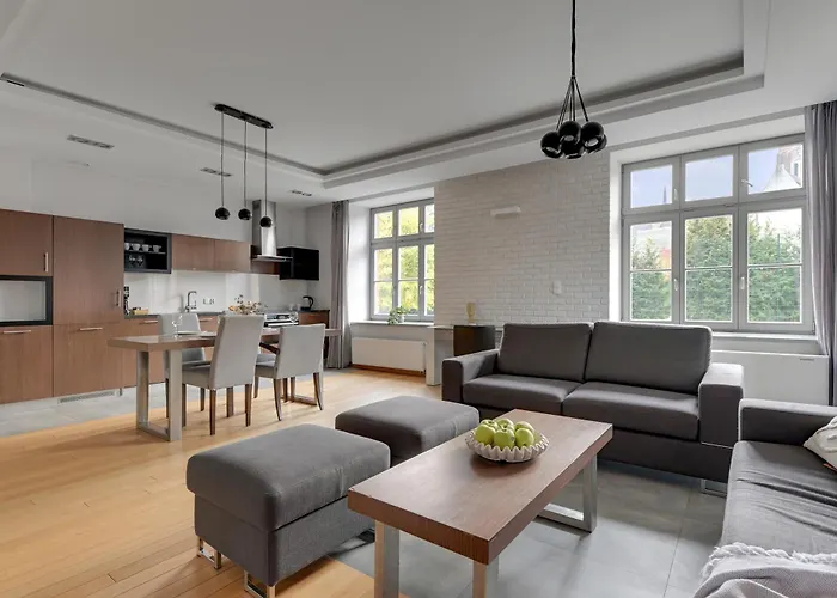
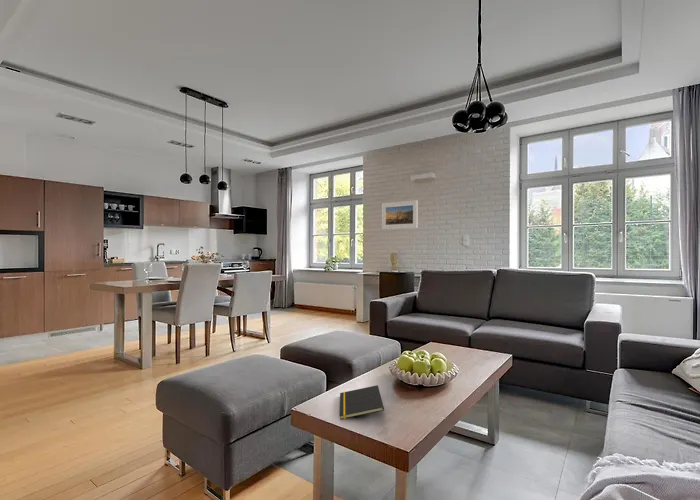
+ notepad [339,384,385,420]
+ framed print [381,199,419,230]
